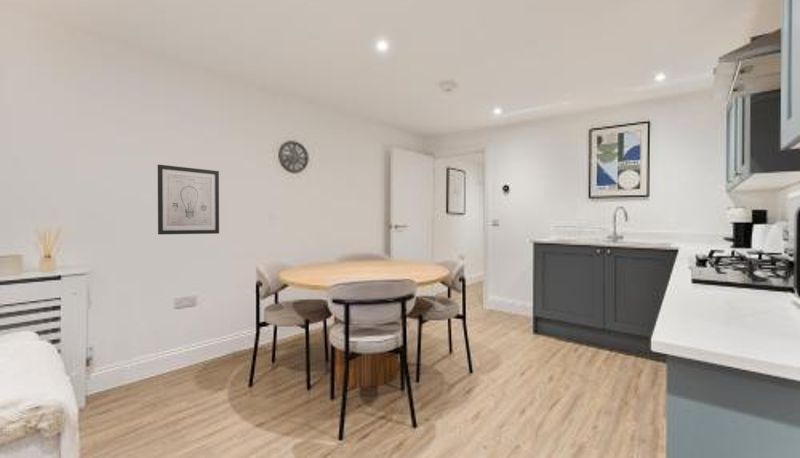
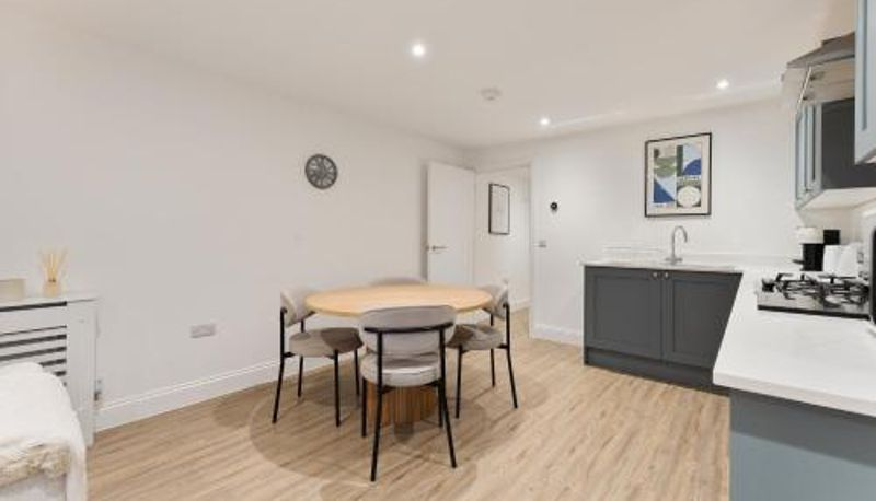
- wall art [157,164,220,235]
